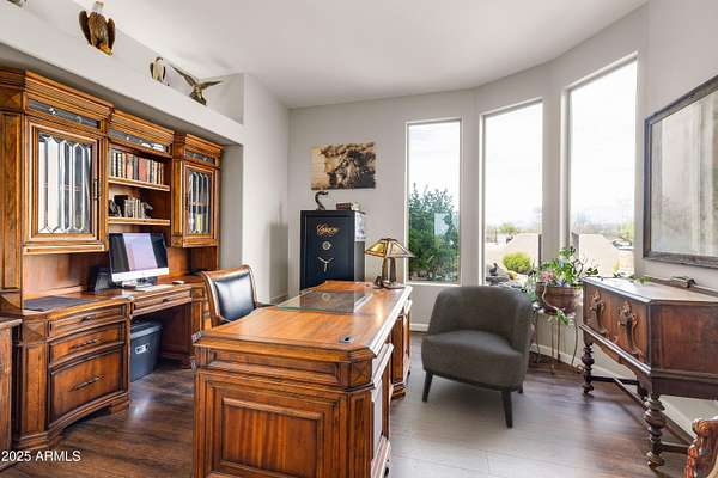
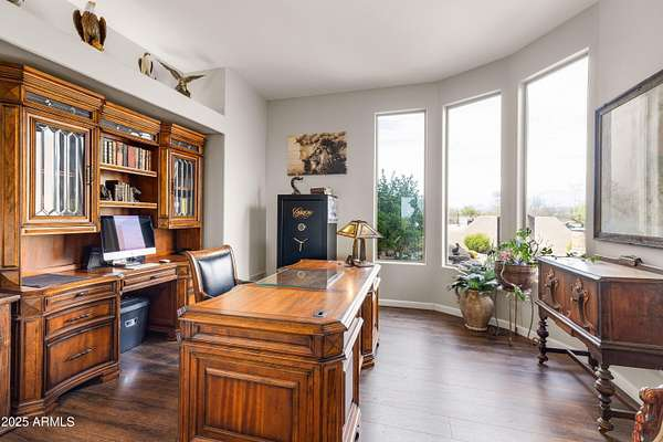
- armchair [420,284,534,429]
